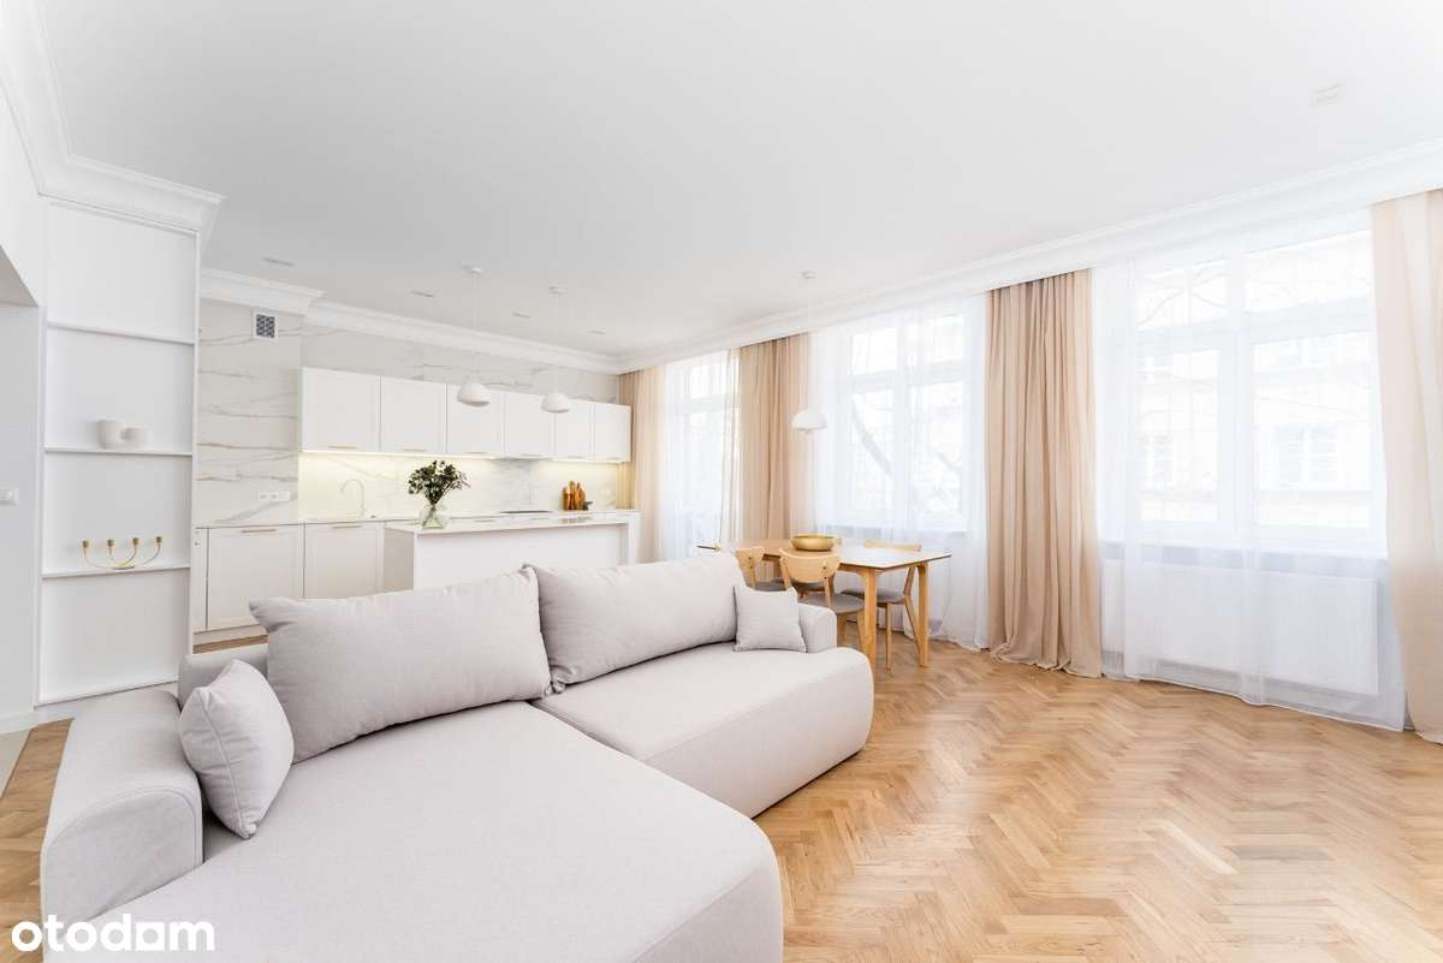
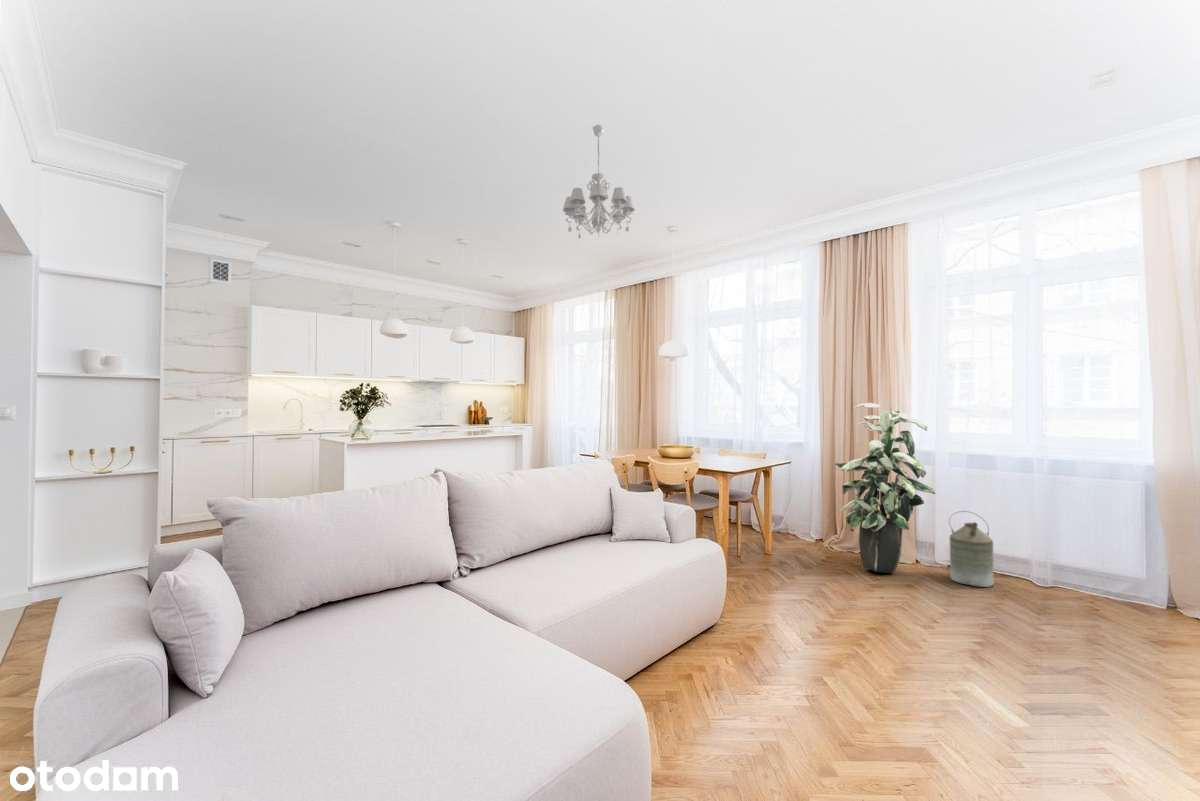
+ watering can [948,510,995,588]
+ chandelier [562,124,636,241]
+ indoor plant [834,402,936,574]
